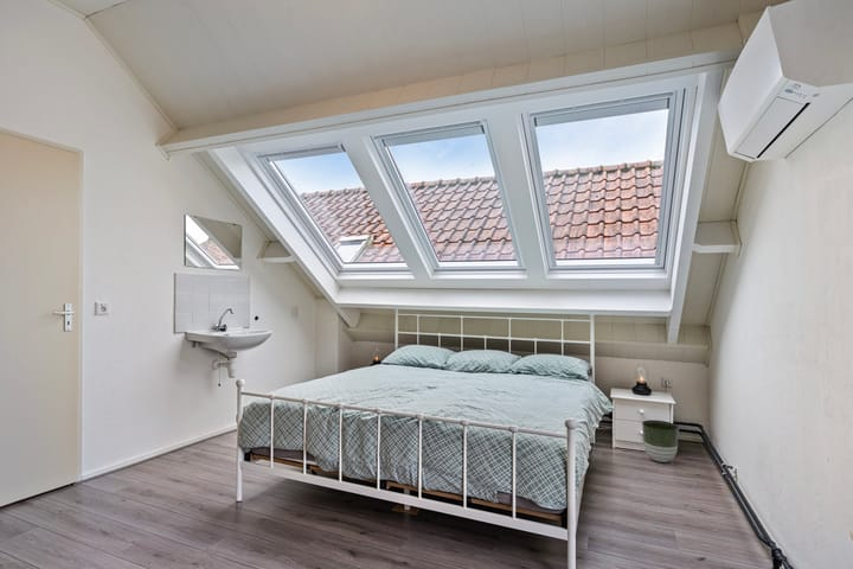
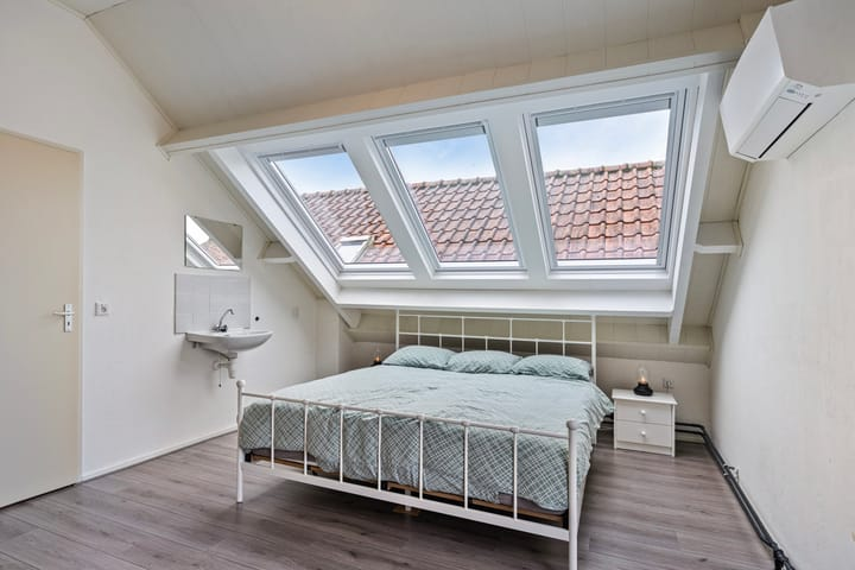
- planter [641,418,680,463]
